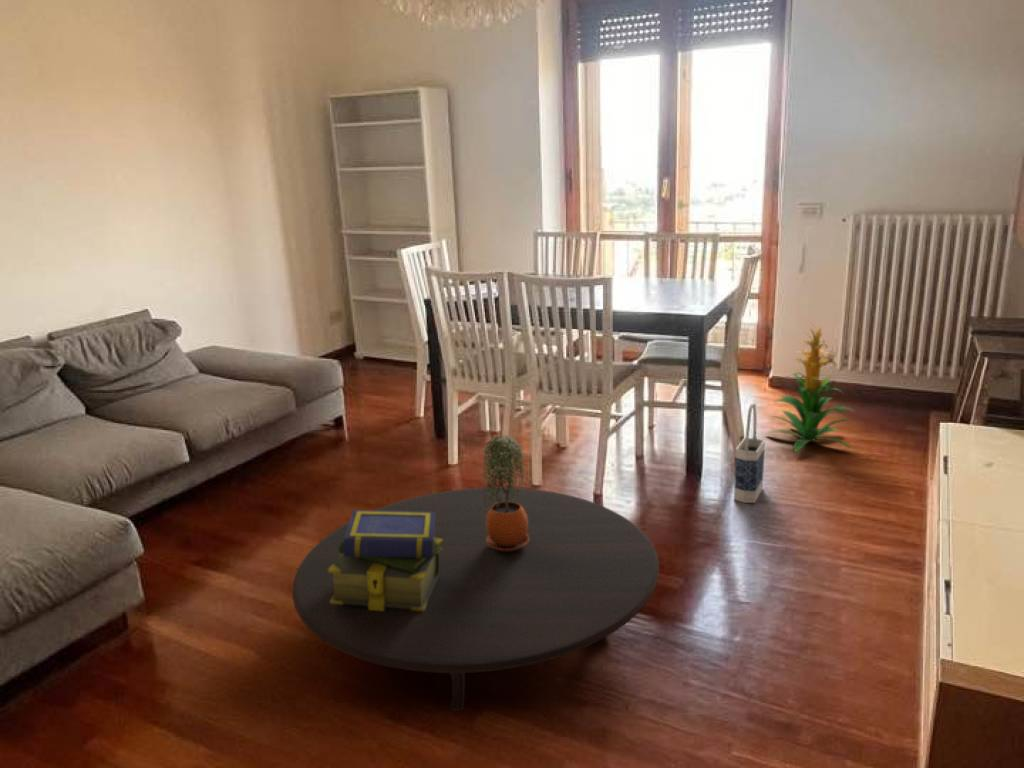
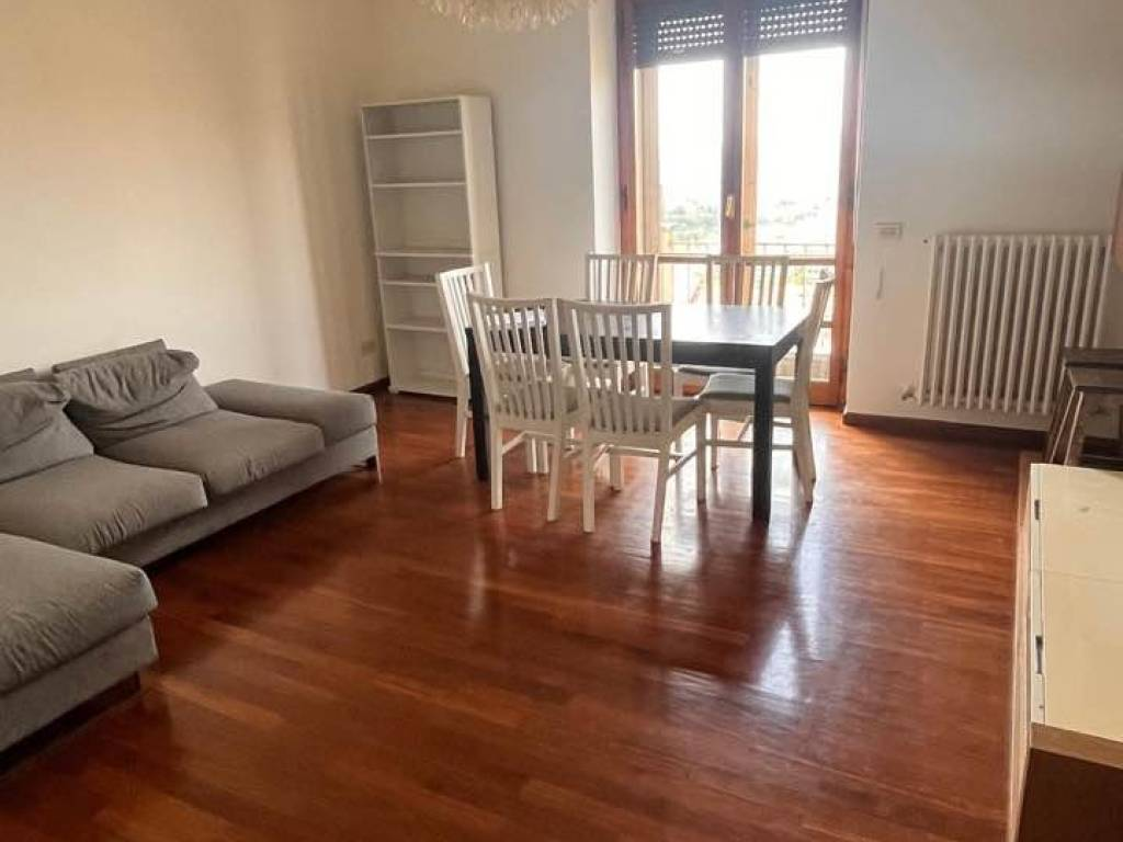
- bag [733,402,766,504]
- stack of books [328,509,443,611]
- indoor plant [765,322,857,453]
- table [291,487,660,712]
- potted plant [482,434,529,552]
